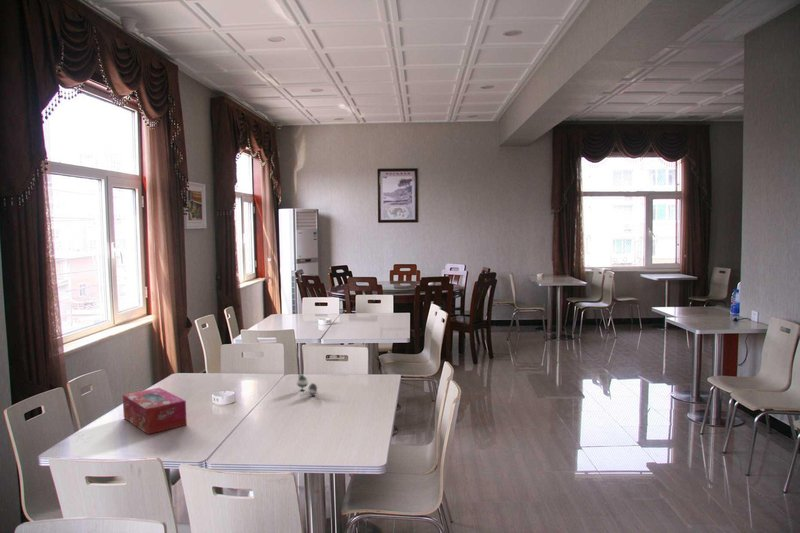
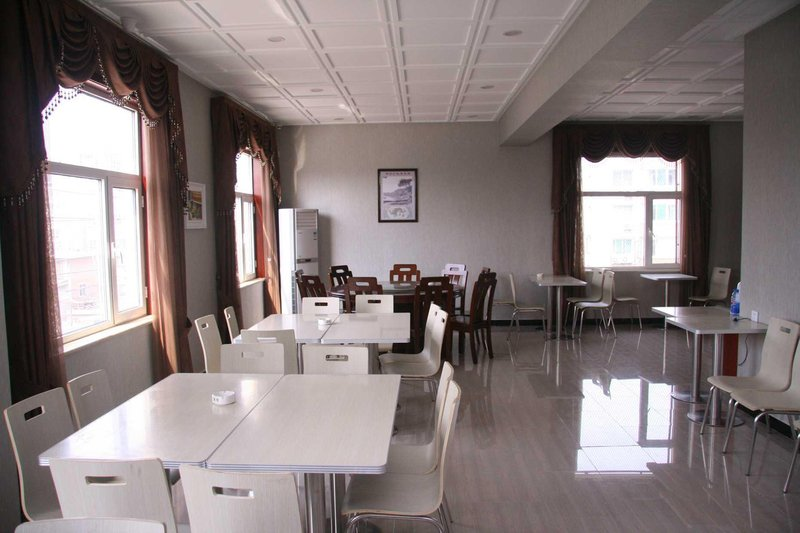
- teapot [296,373,318,397]
- tissue box [122,387,188,435]
